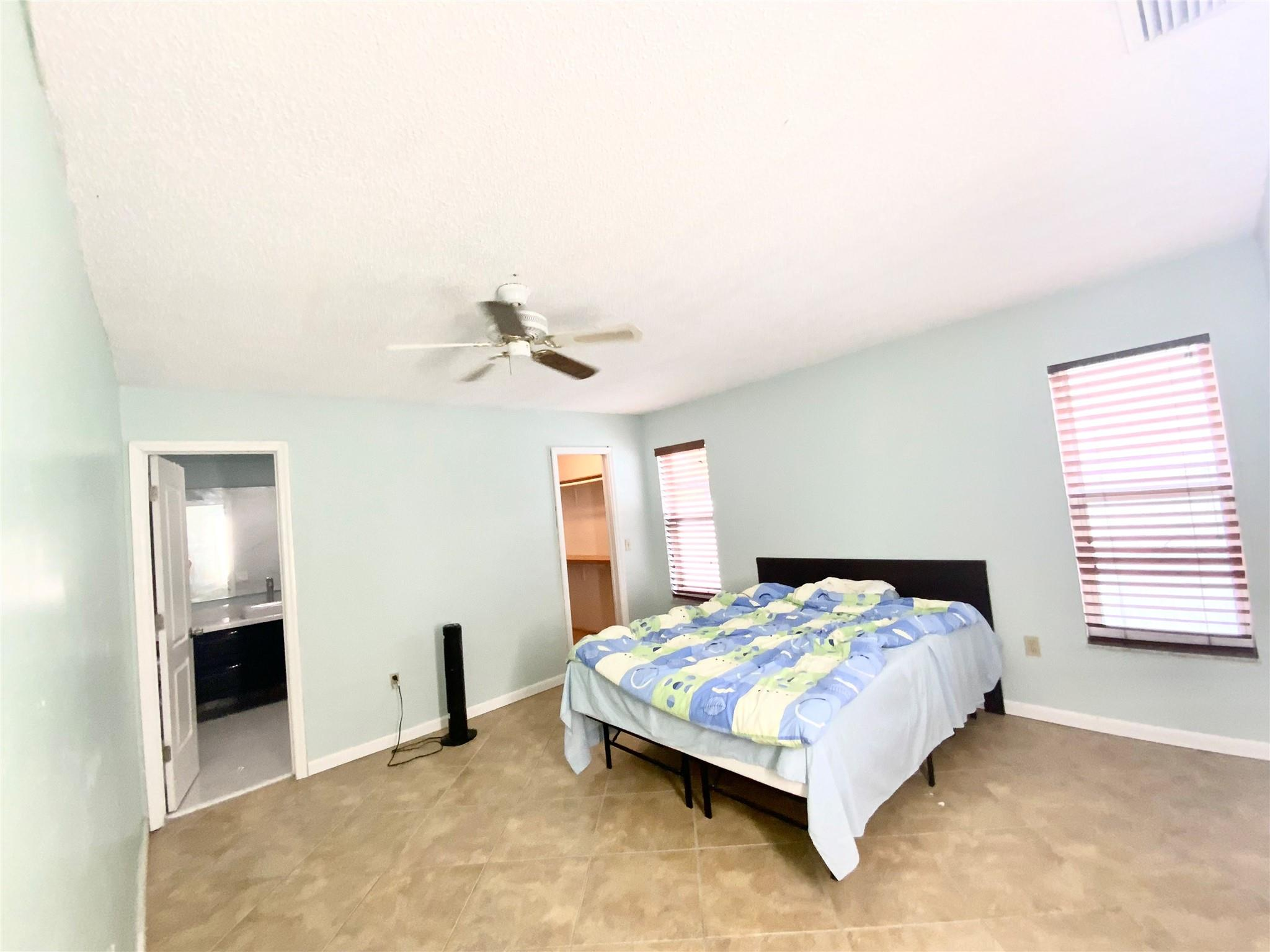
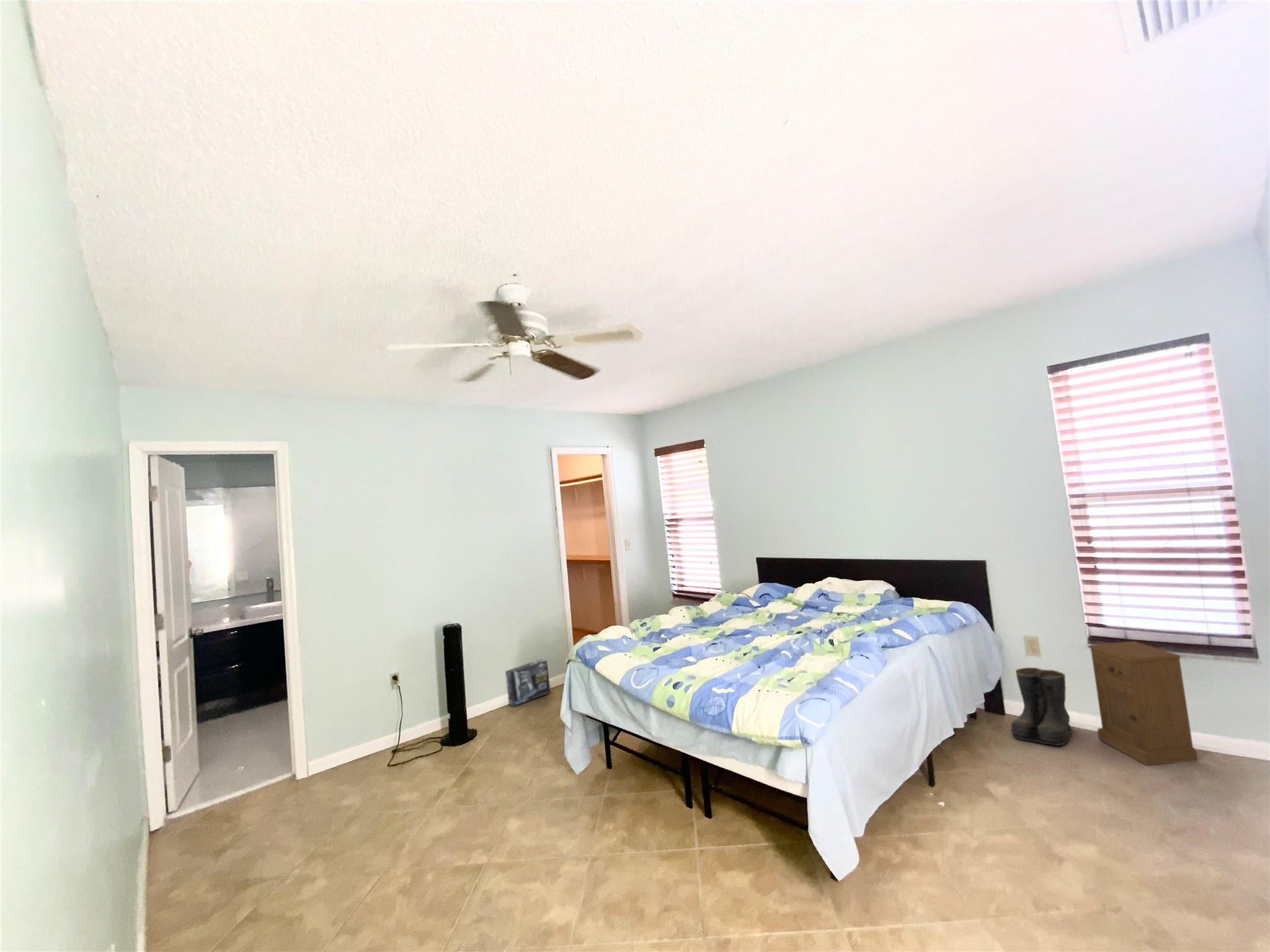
+ box [505,658,551,708]
+ boots [1010,667,1074,746]
+ nightstand [1087,640,1199,766]
